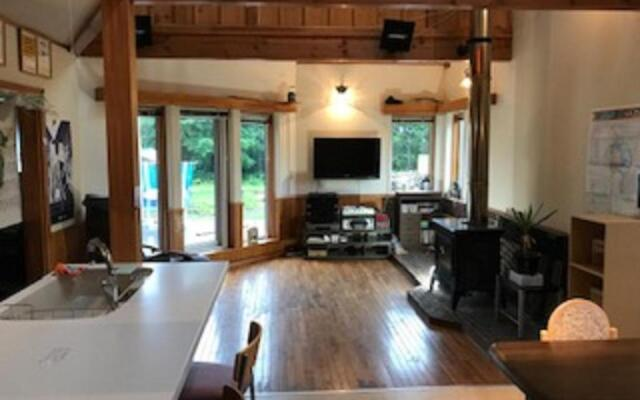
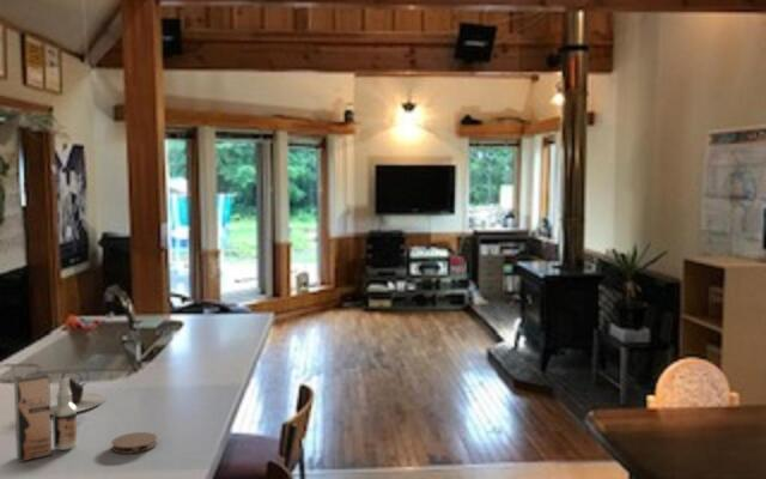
+ teapot [50,370,107,416]
+ spray bottle [13,371,79,463]
+ coaster [110,431,158,455]
